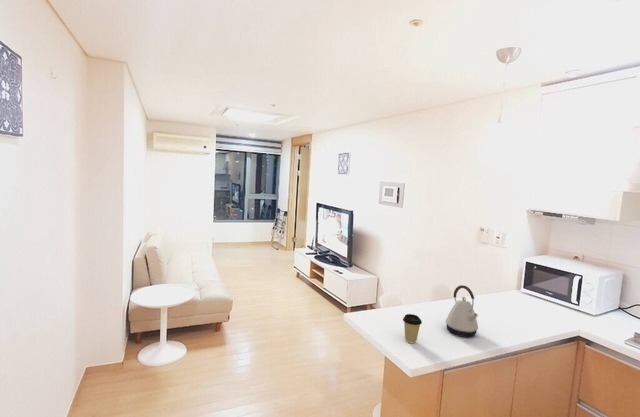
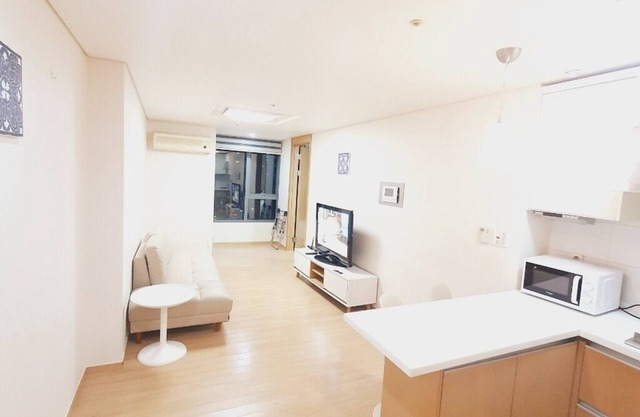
- kettle [445,284,479,338]
- coffee cup [402,313,423,344]
